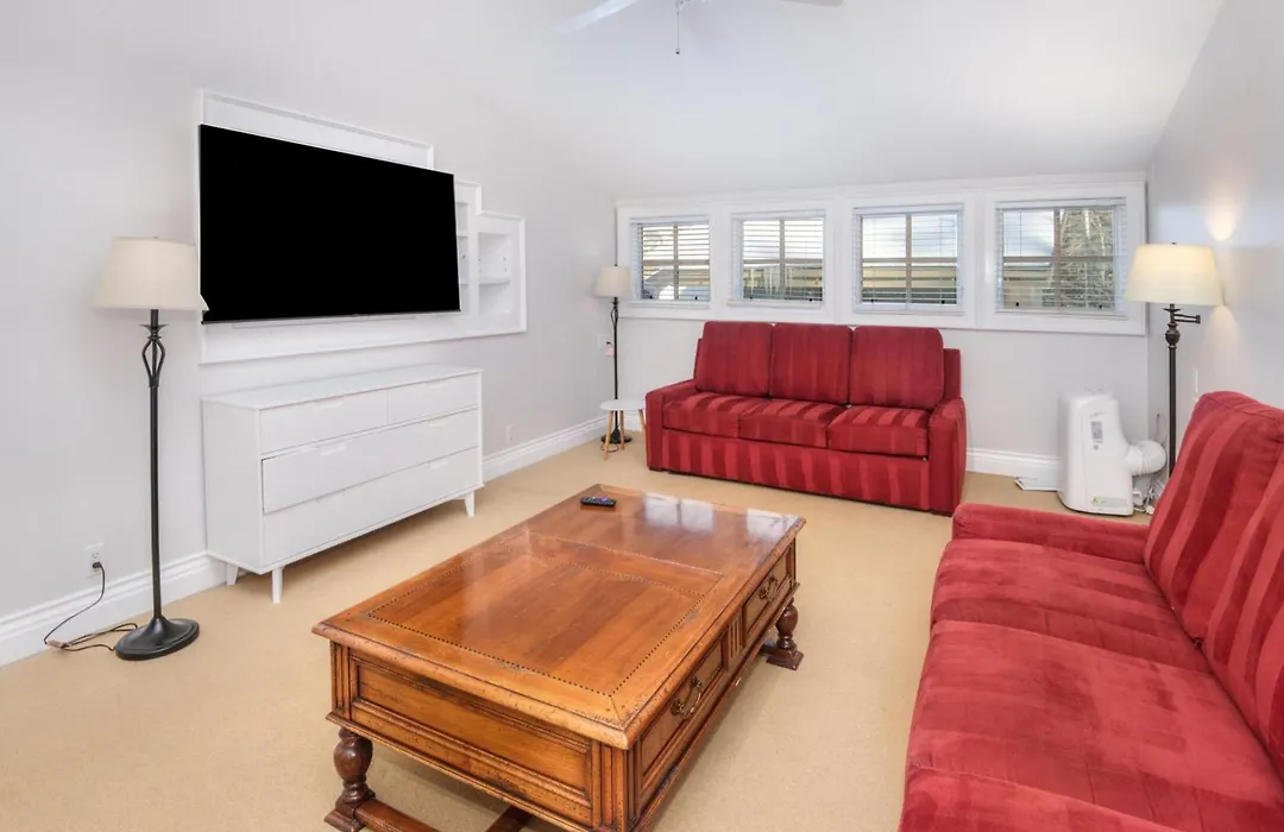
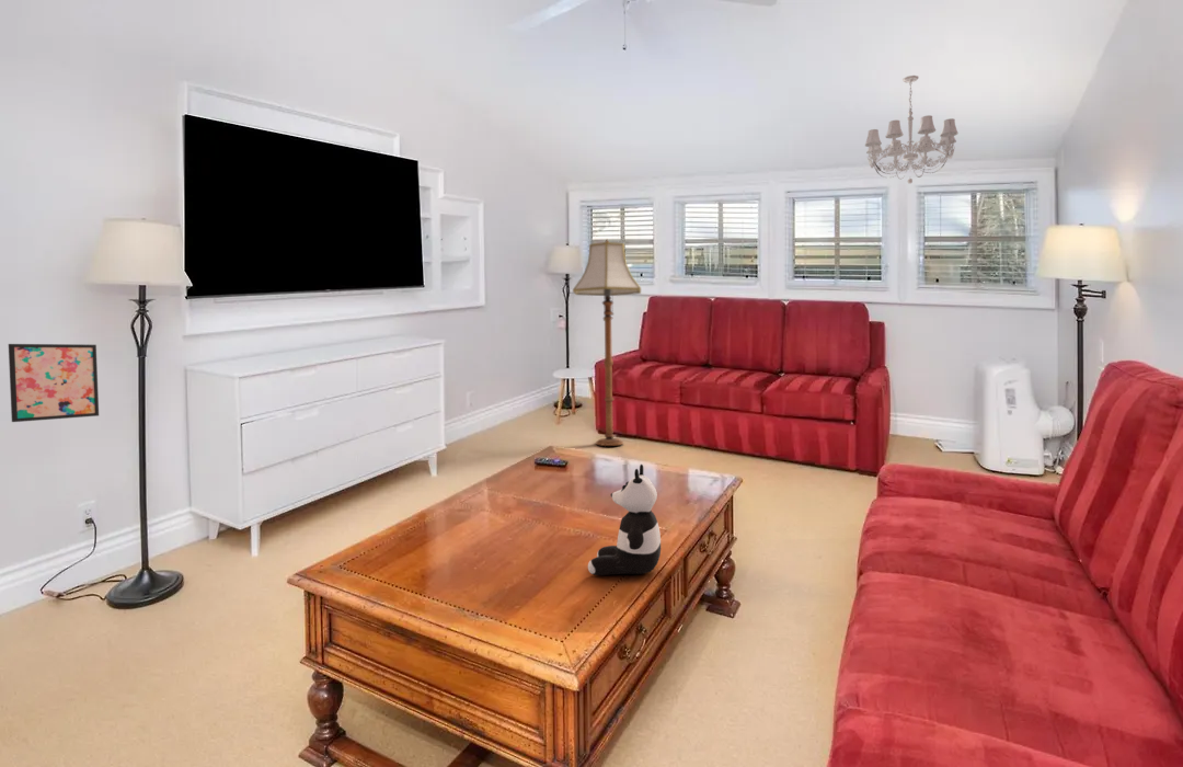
+ wall art [8,343,100,423]
+ chandelier [864,75,960,184]
+ stuffed animal [587,463,662,576]
+ floor lamp [572,238,642,447]
